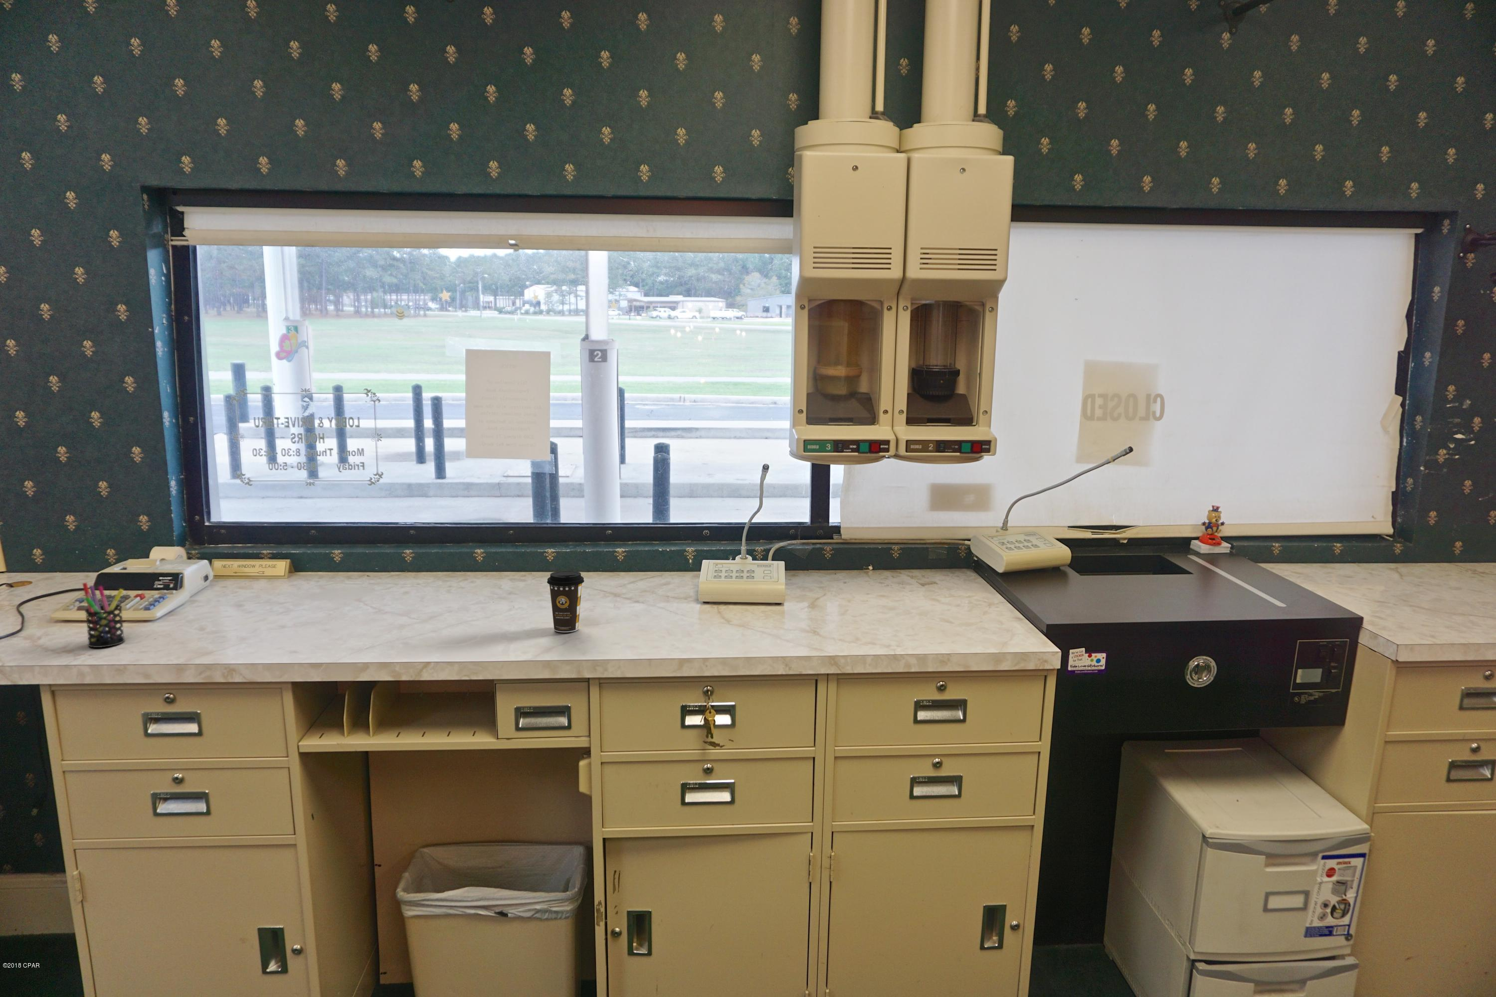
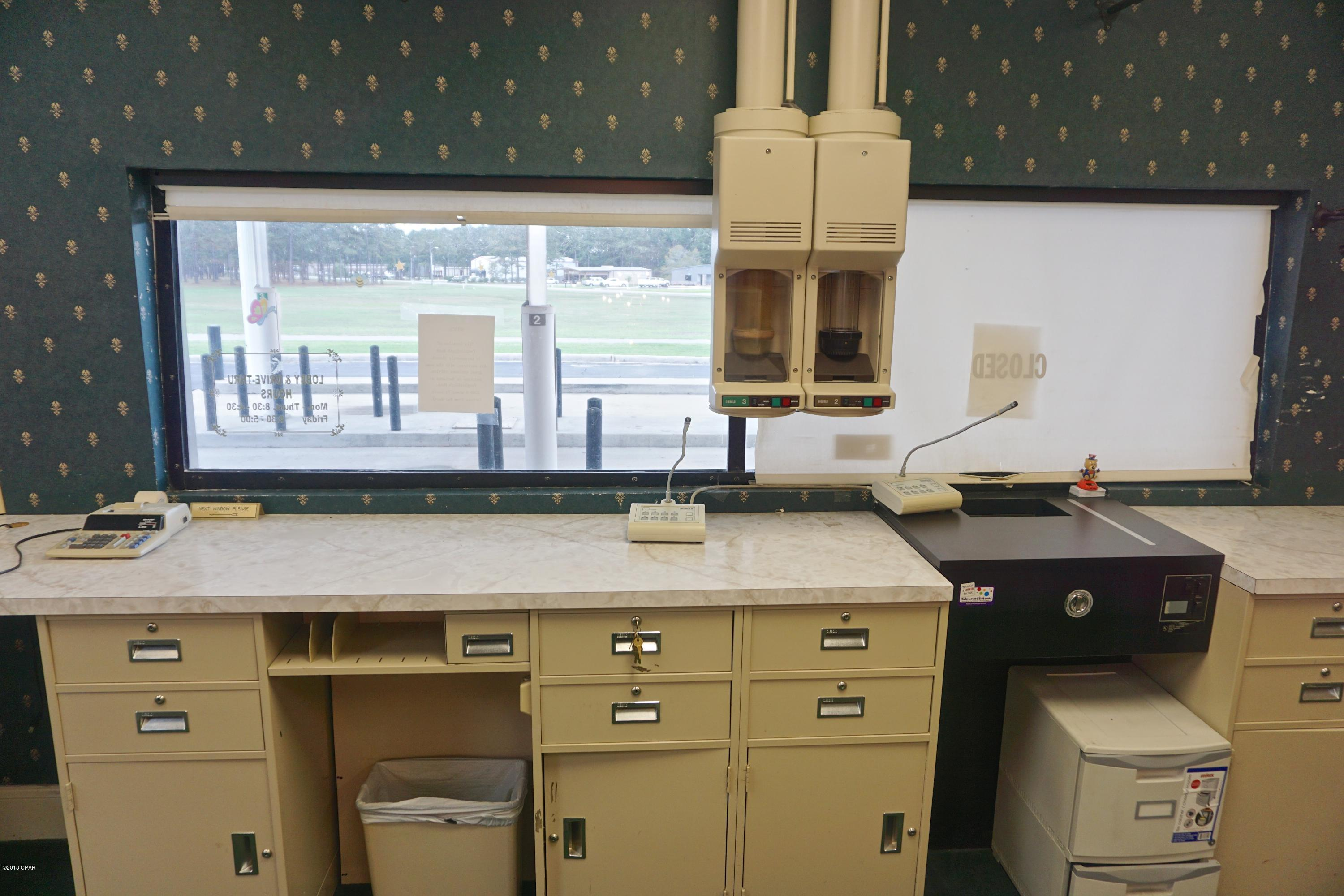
- coffee cup [547,571,585,633]
- pen holder [81,582,125,648]
